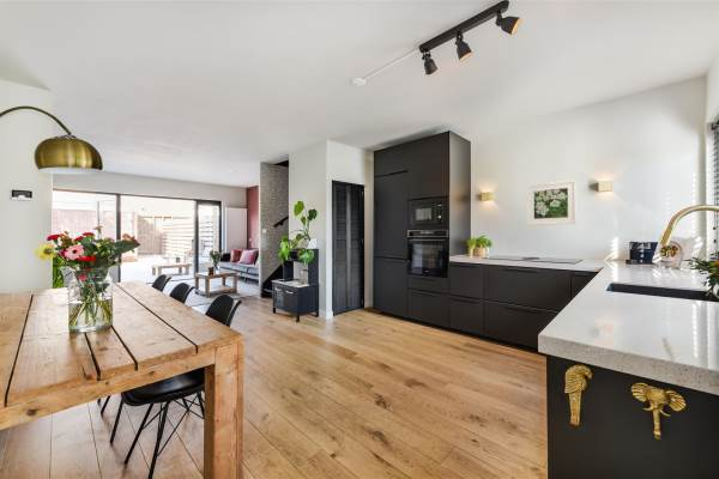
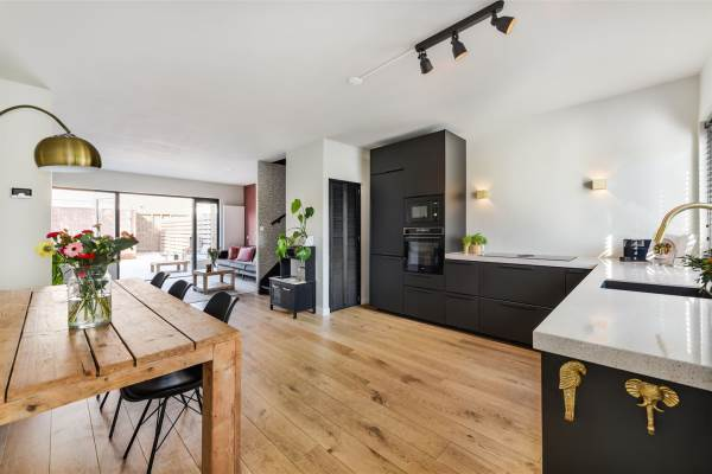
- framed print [525,178,578,226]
